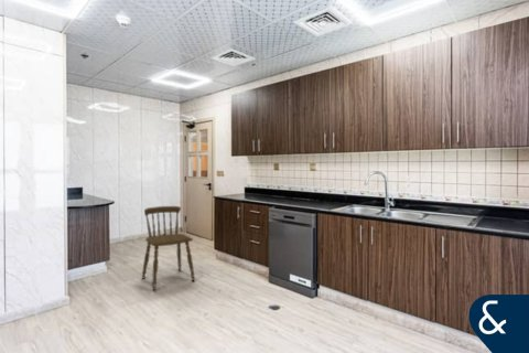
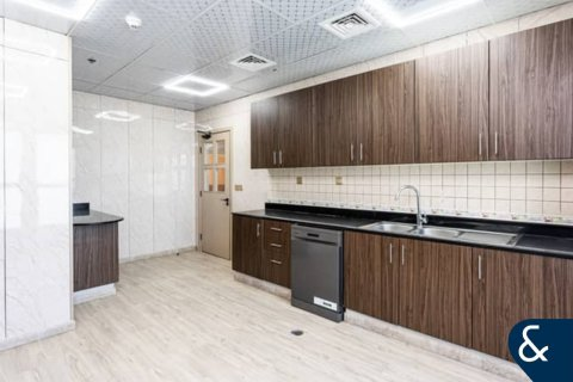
- dining chair [141,205,196,291]
